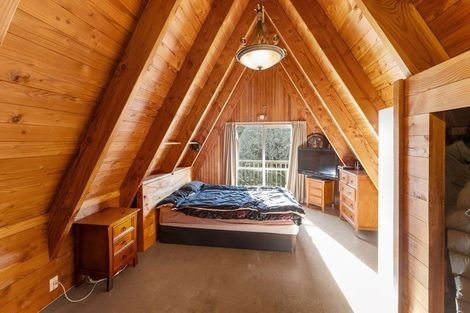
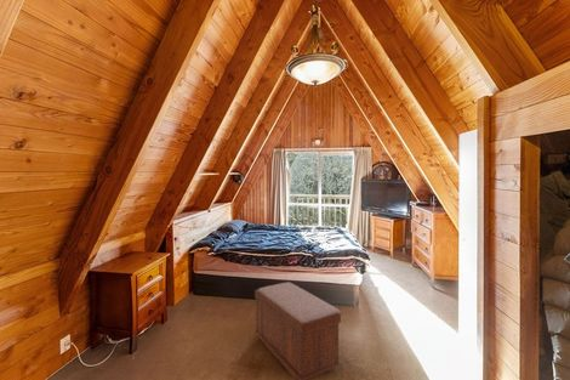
+ bench [253,282,342,380]
